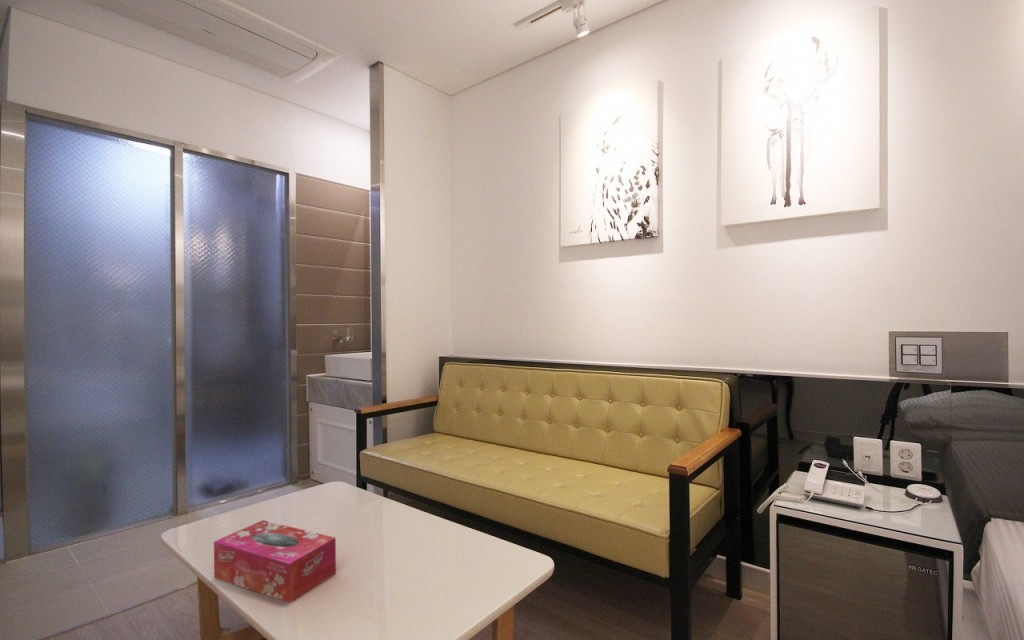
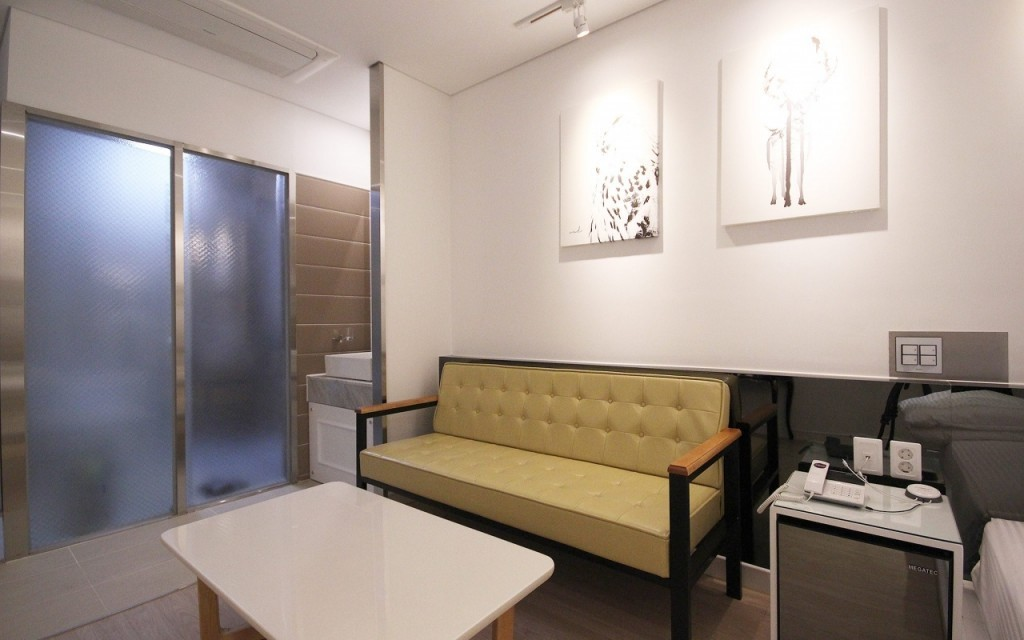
- tissue box [213,519,337,604]
